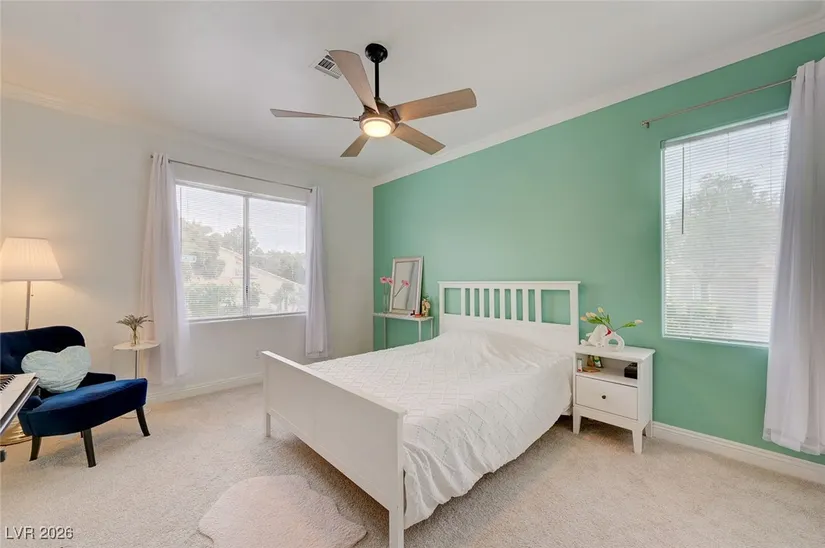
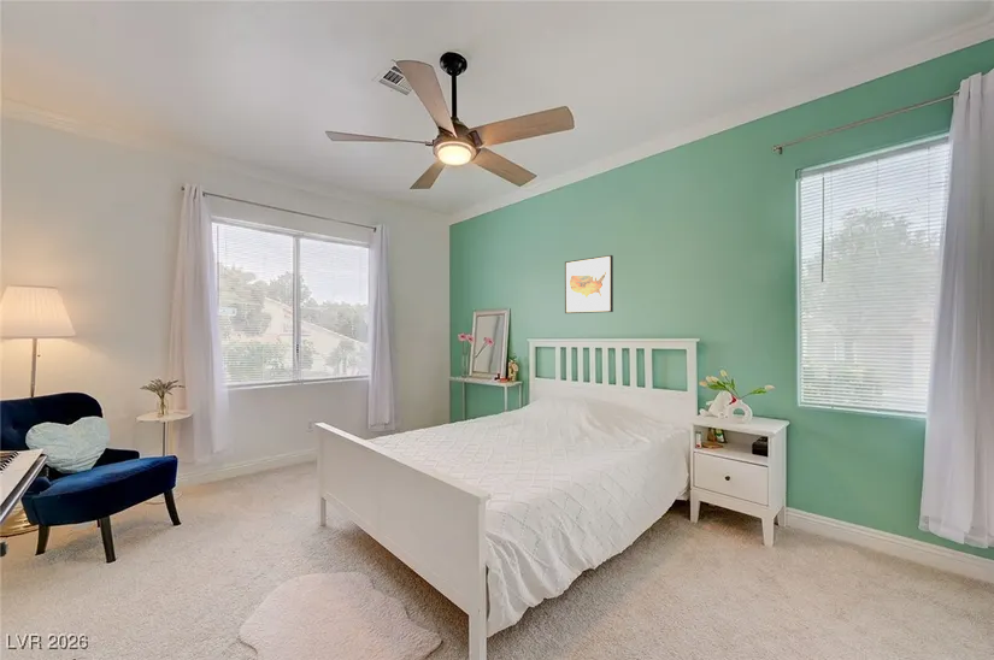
+ wall art [564,254,614,314]
